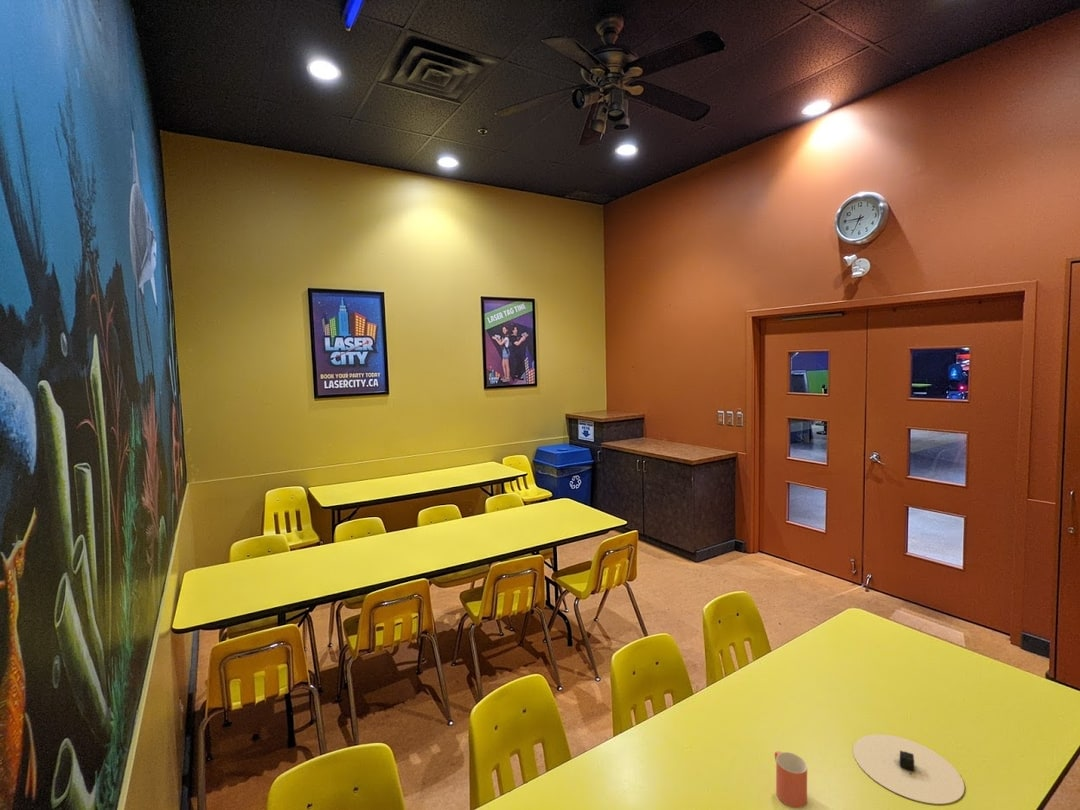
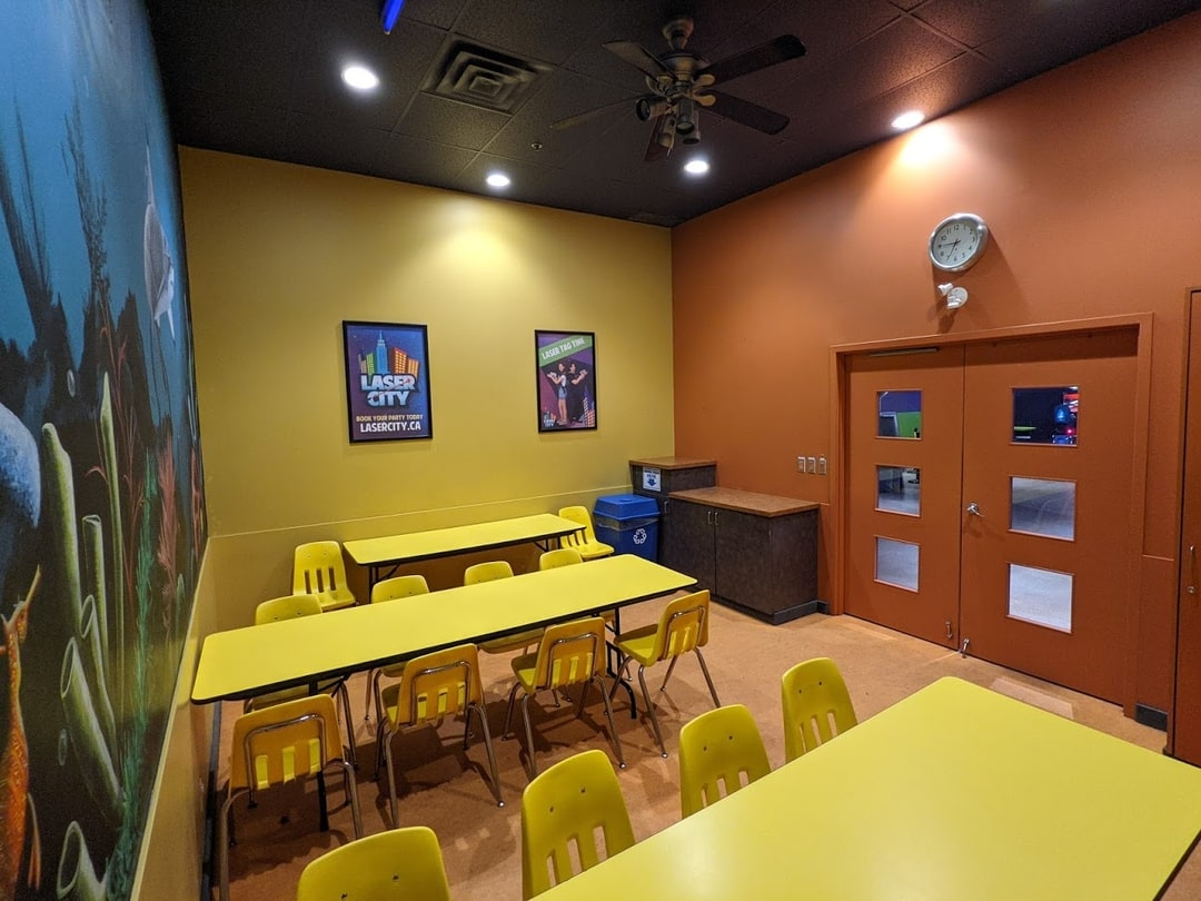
- plate [852,733,965,805]
- cup [774,750,808,809]
